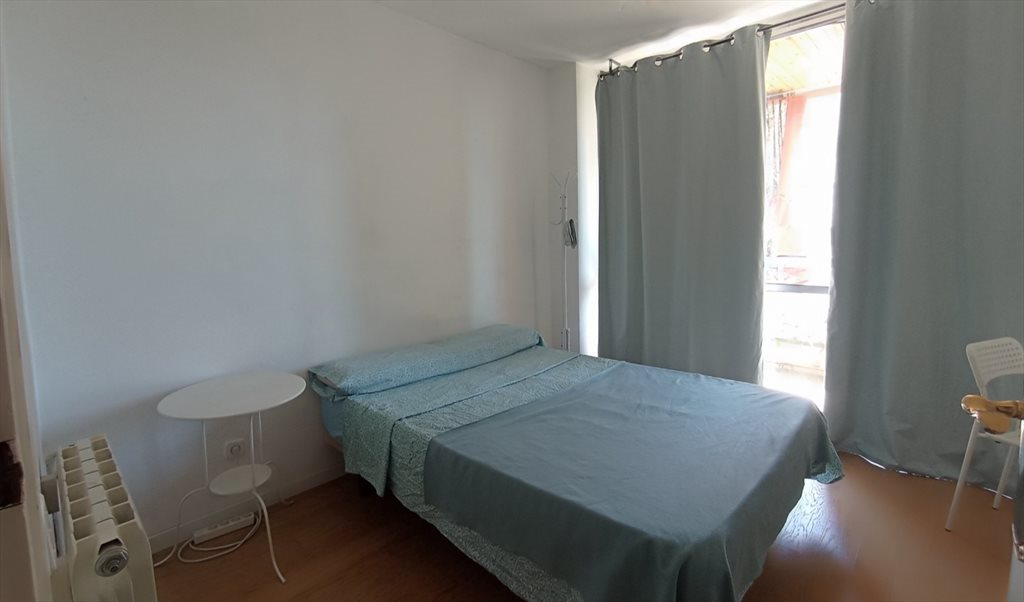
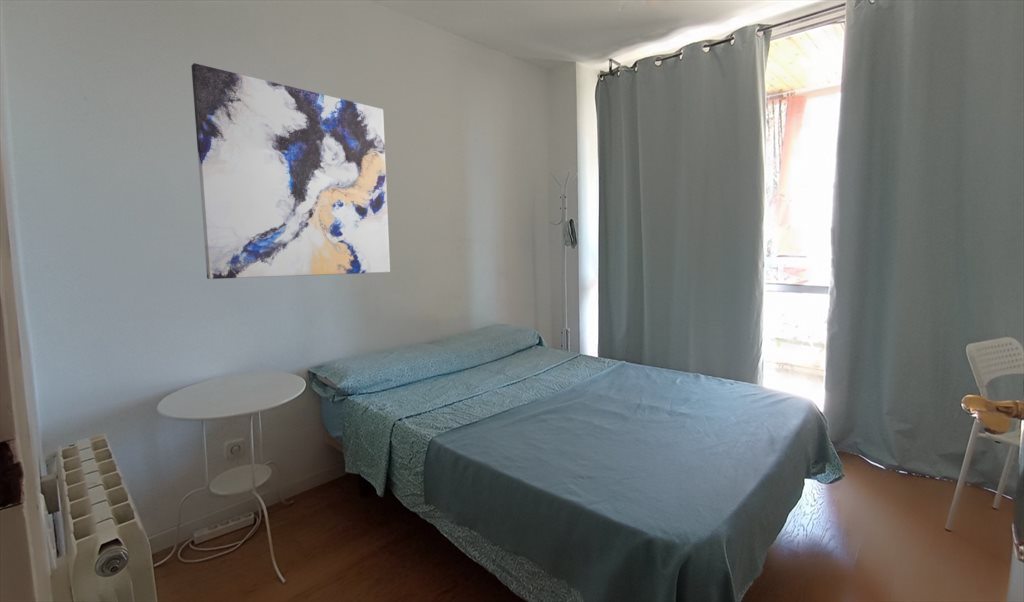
+ wall art [190,62,391,280]
